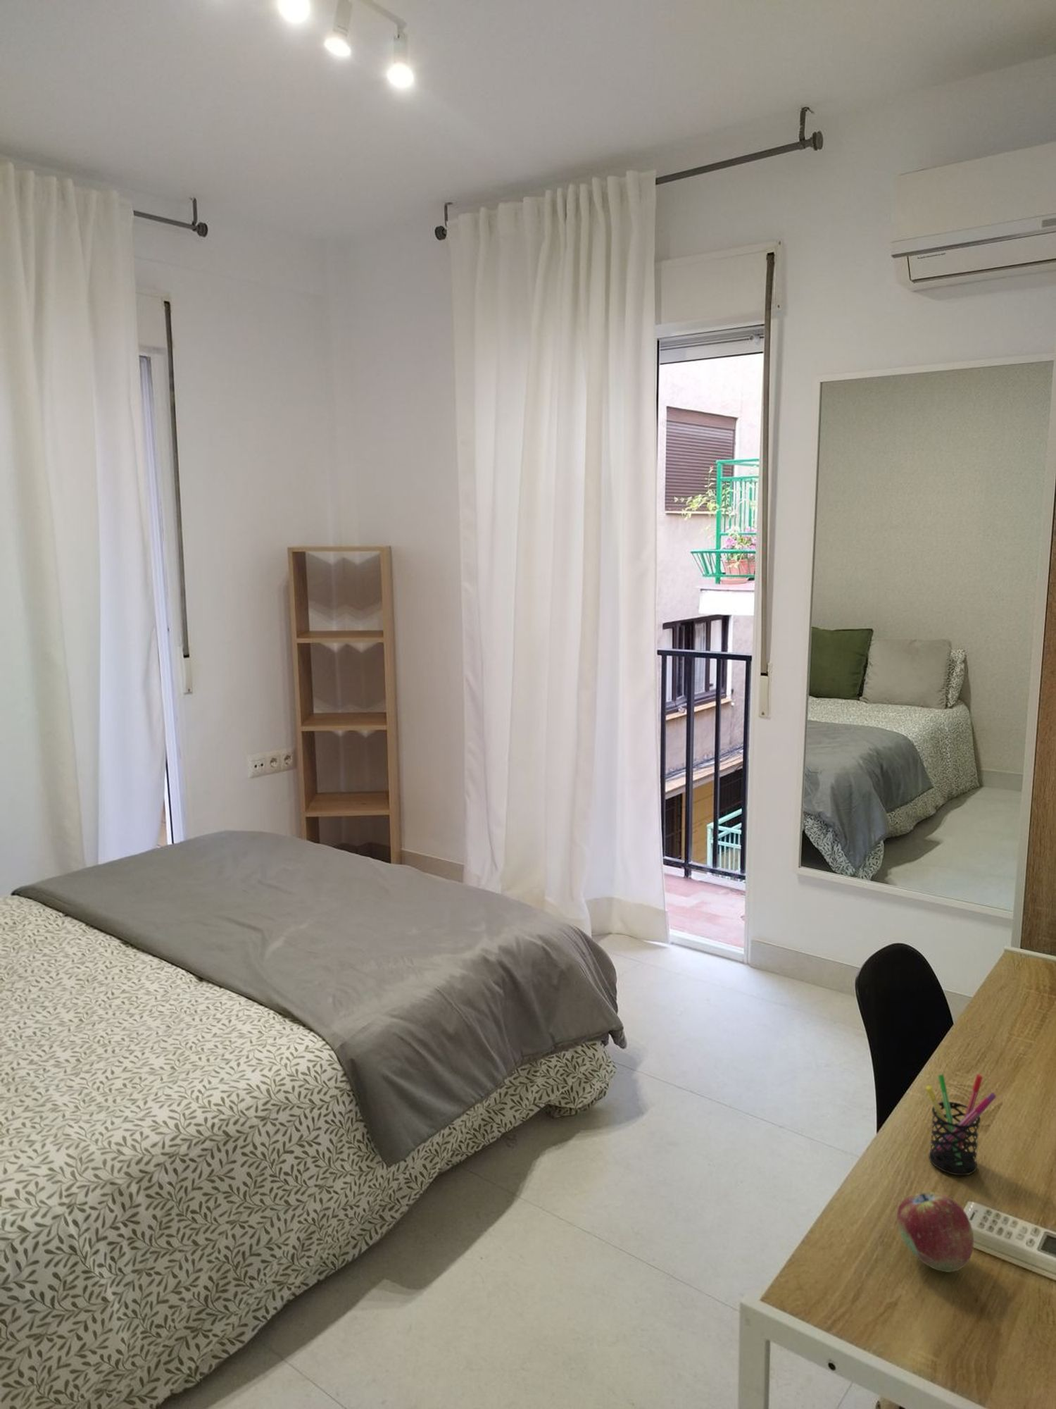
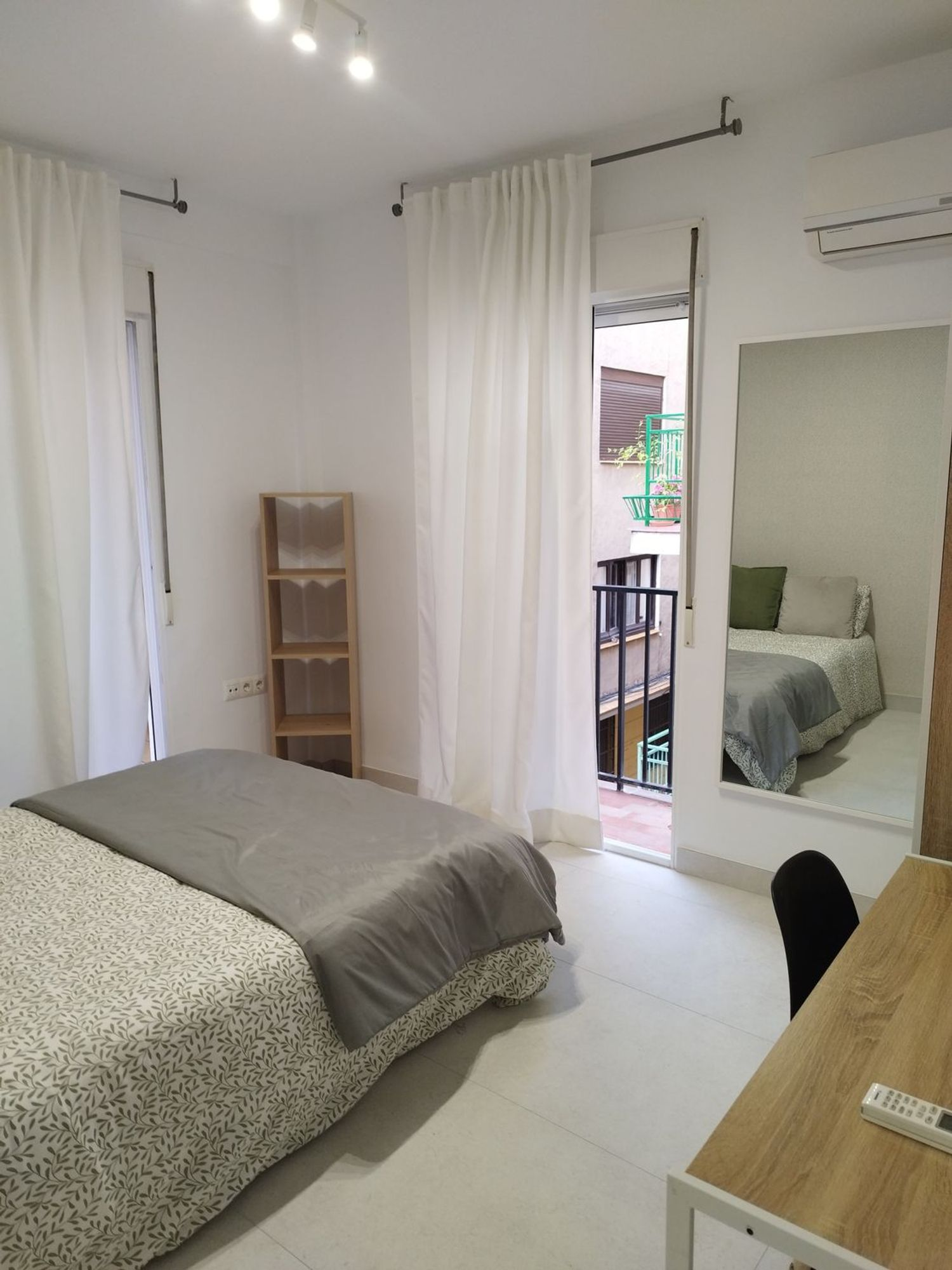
- fruit [896,1192,974,1273]
- pen holder [925,1074,997,1176]
